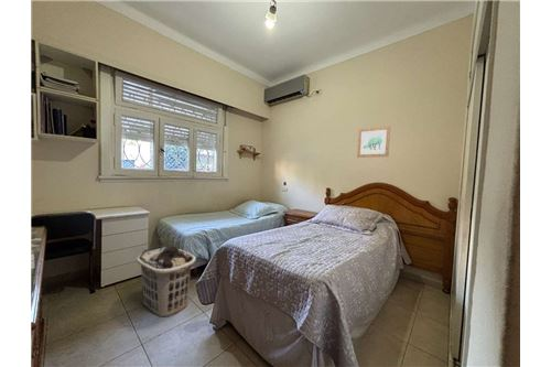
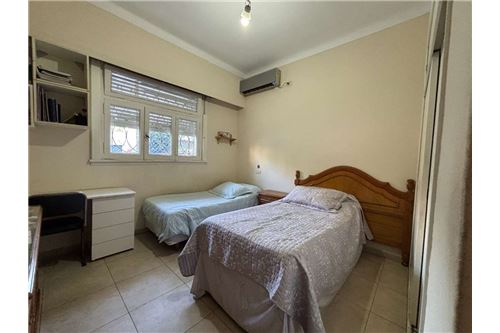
- clothes hamper [136,244,197,319]
- wall art [356,126,391,159]
